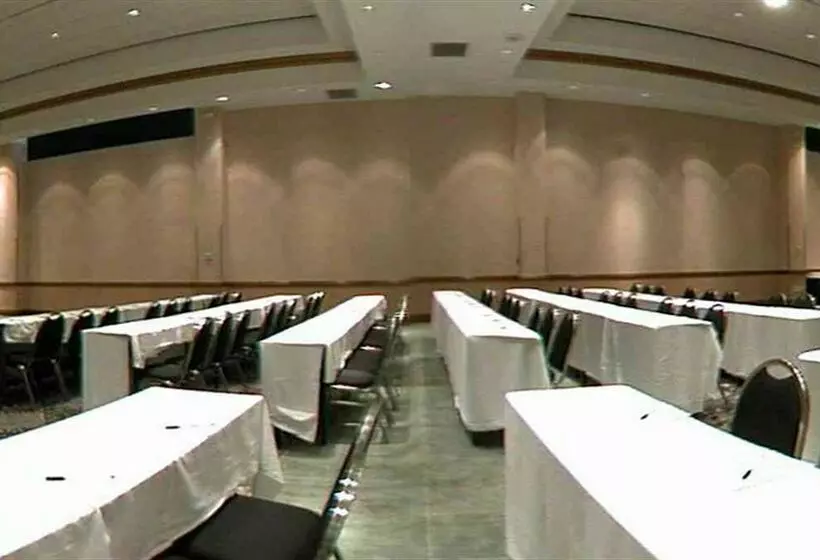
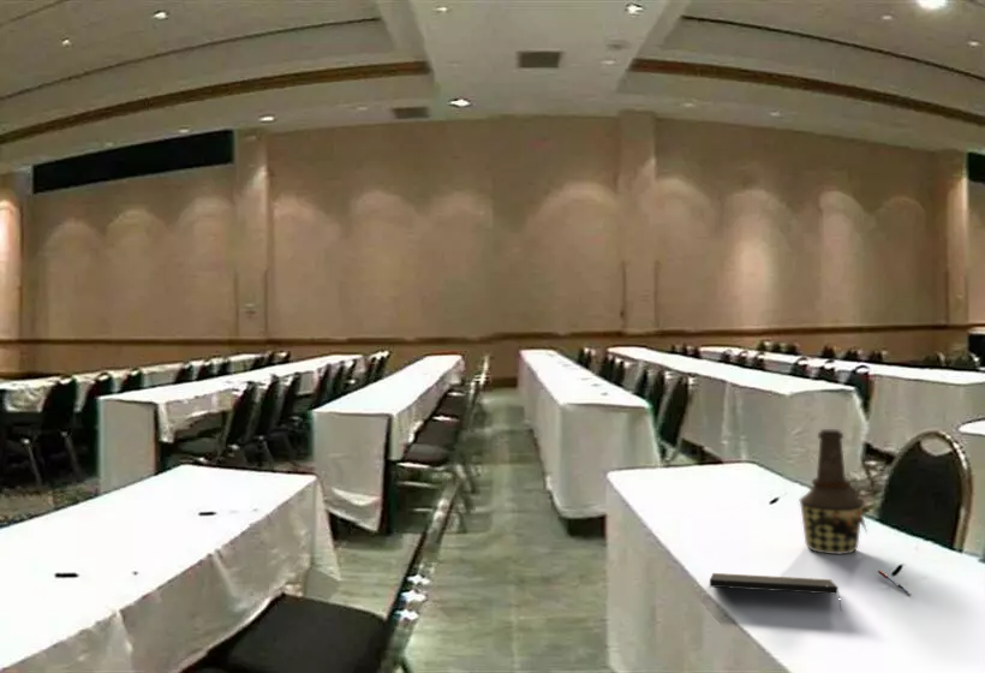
+ pen [877,568,912,596]
+ notepad [709,572,843,613]
+ bottle [798,428,868,555]
